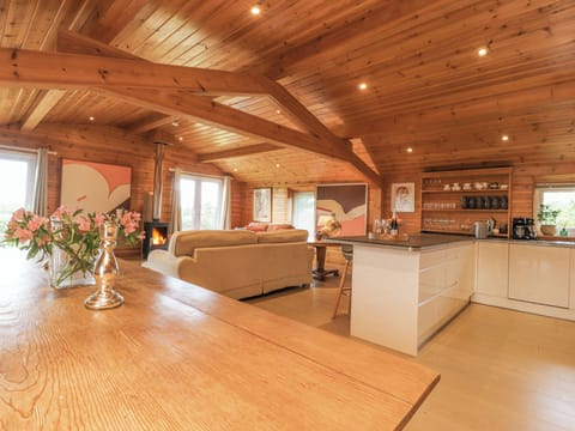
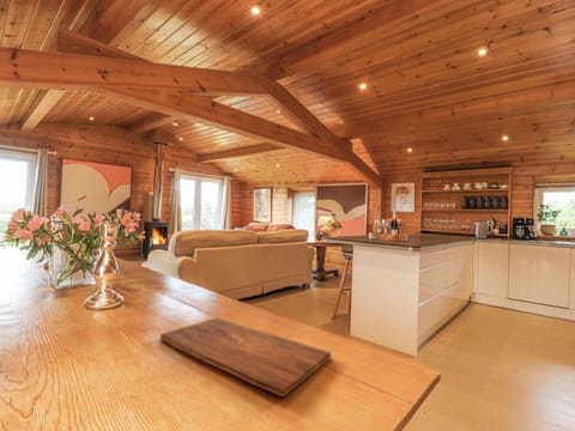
+ cutting board [159,317,332,397]
